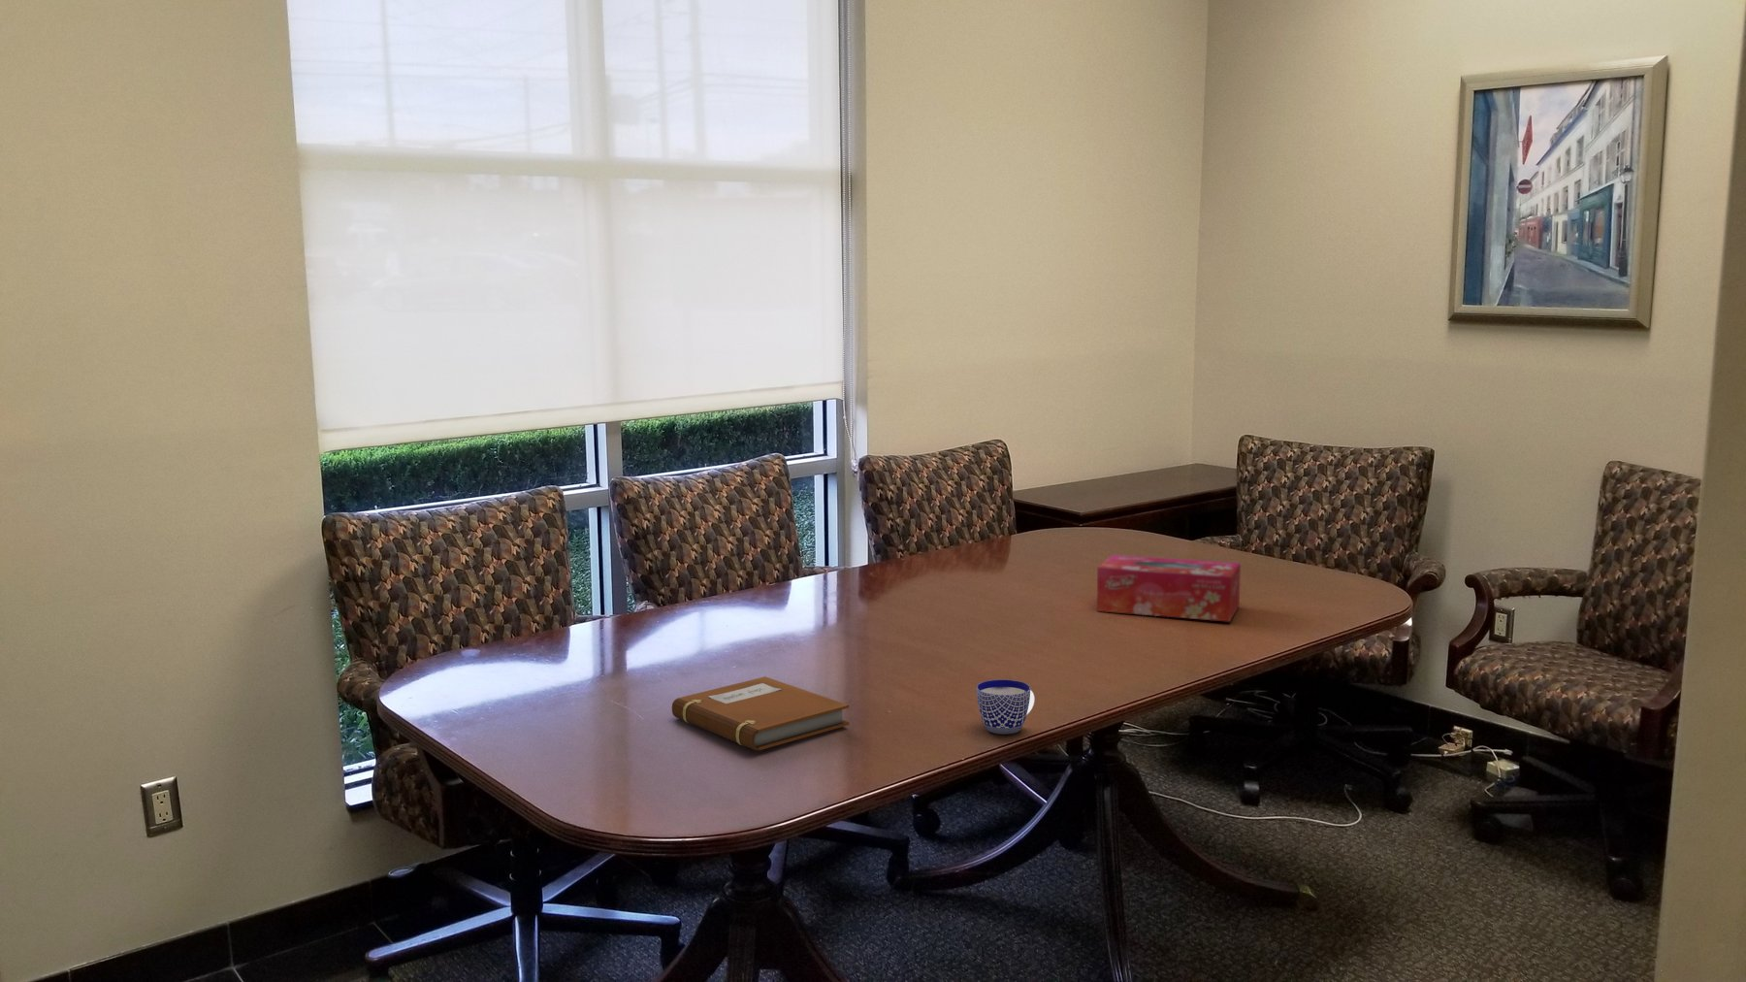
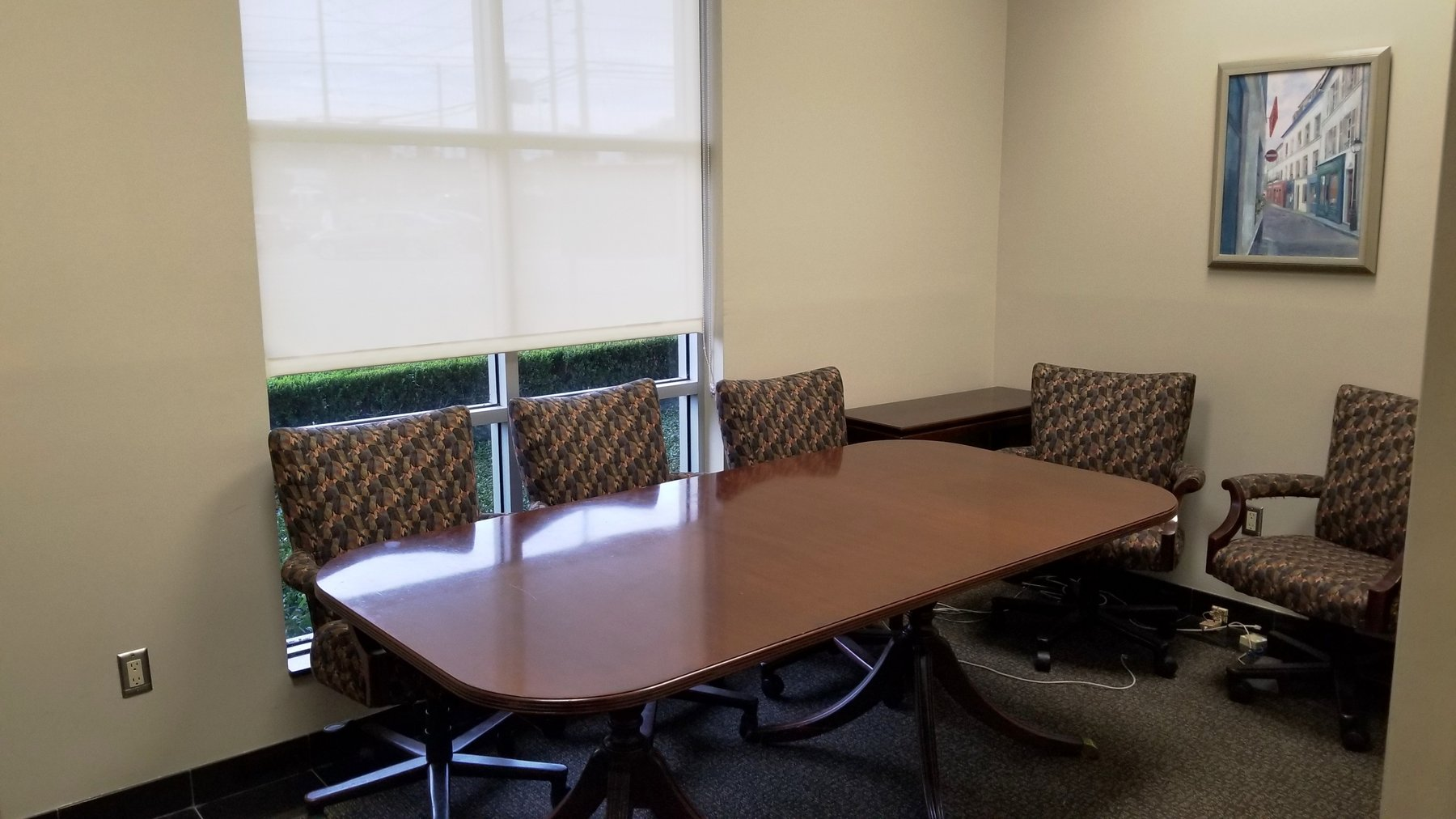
- tissue box [1096,554,1241,623]
- cup [976,679,1035,735]
- notebook [672,675,850,751]
